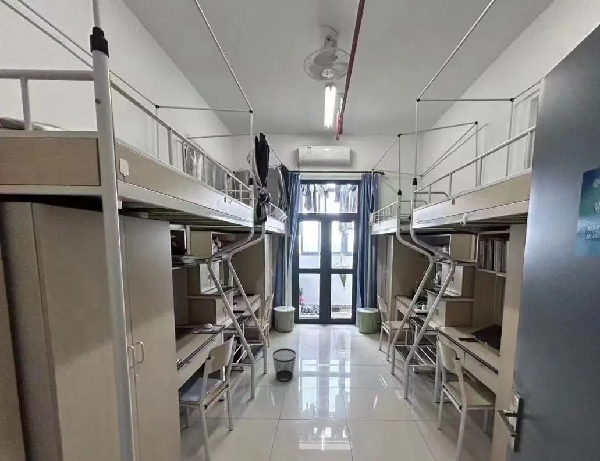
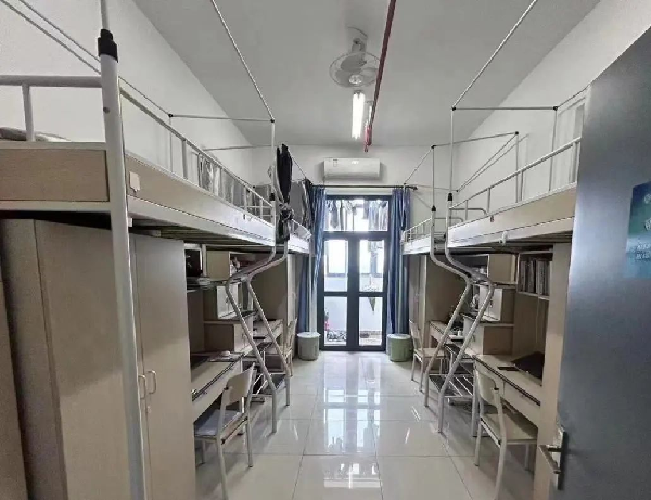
- wastebasket [272,347,297,383]
